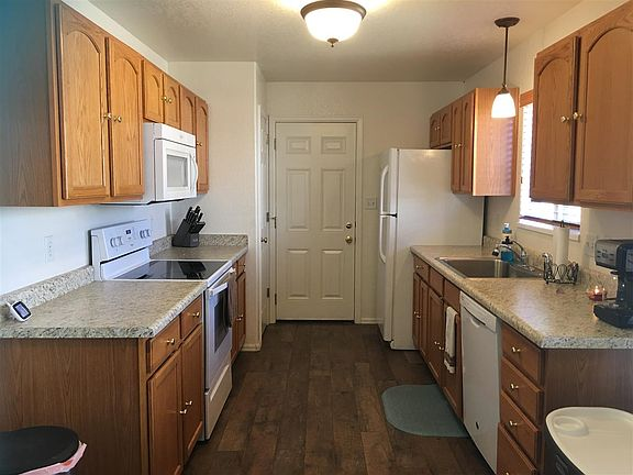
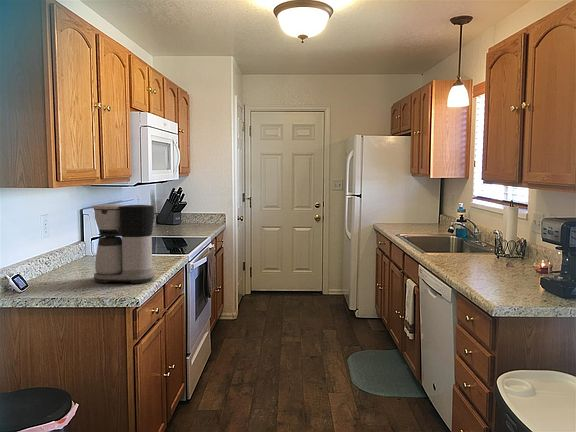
+ coffee maker [92,203,156,284]
